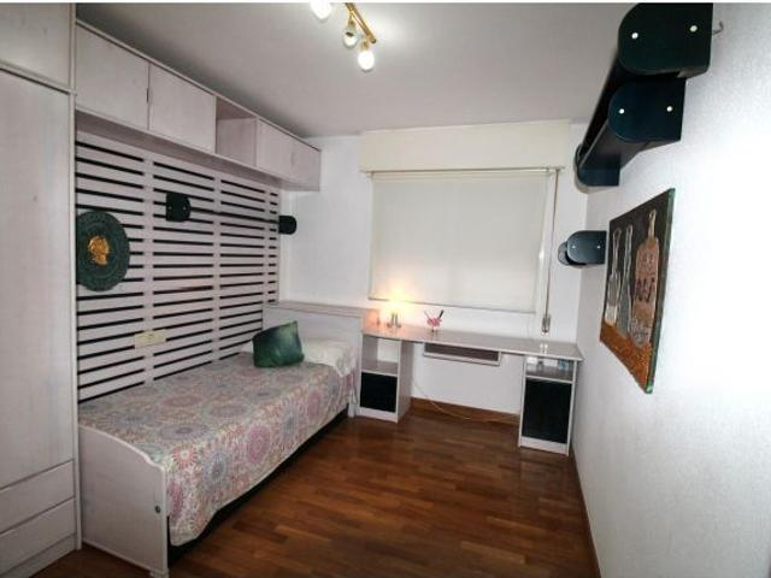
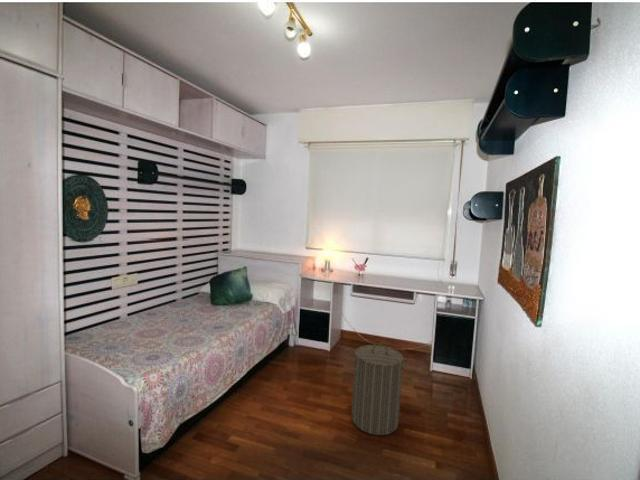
+ laundry hamper [348,342,410,436]
